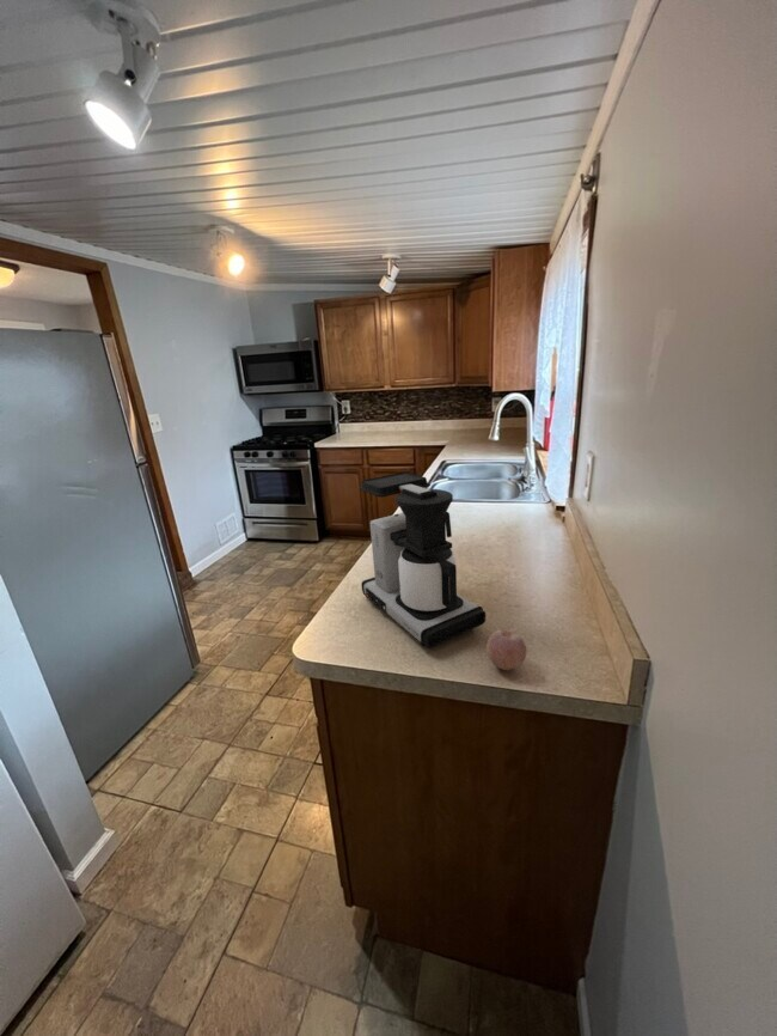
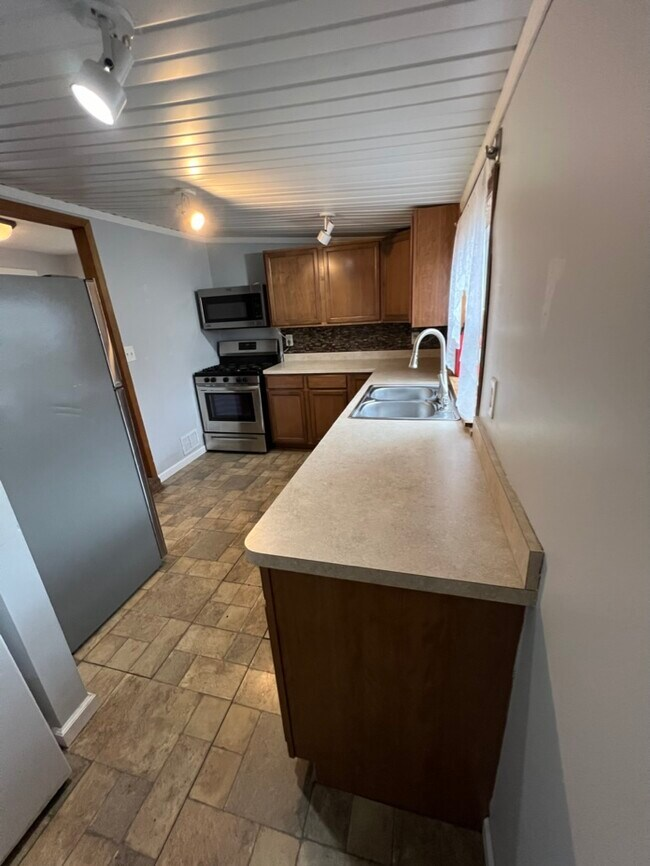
- fruit [485,628,527,671]
- coffee maker [357,471,487,648]
